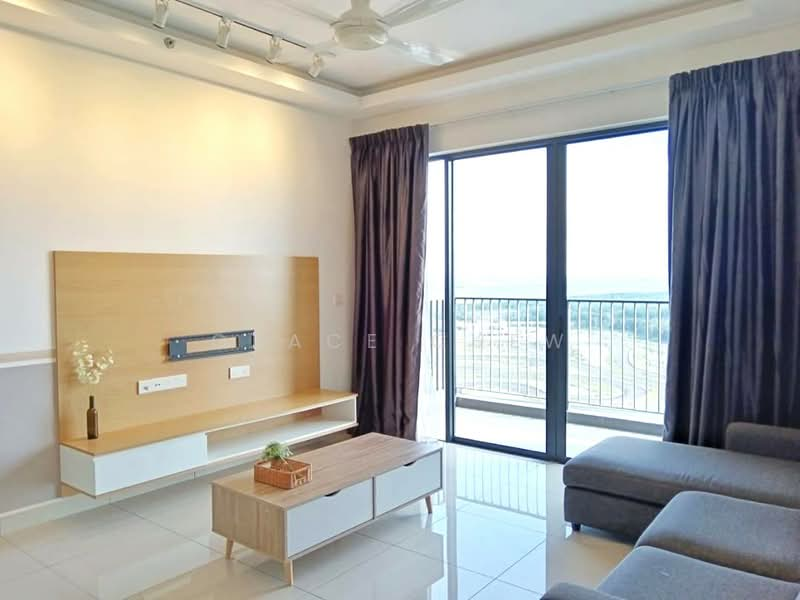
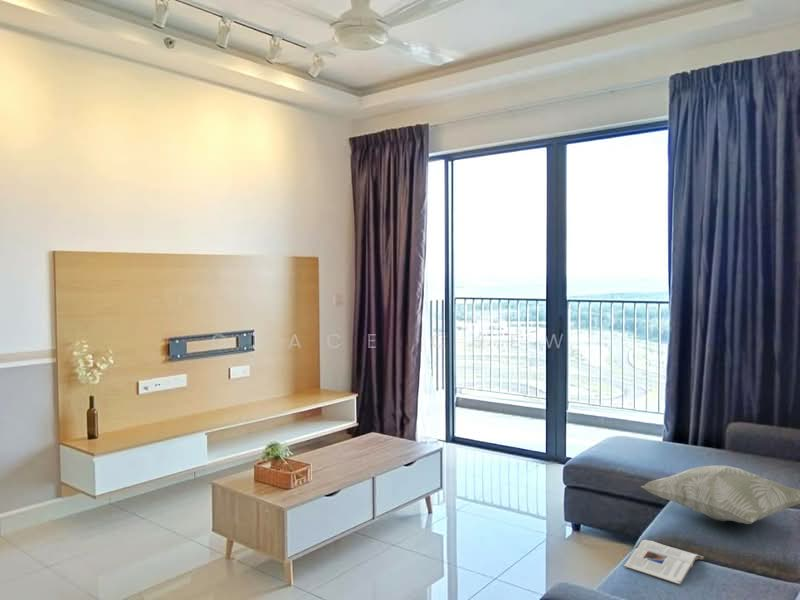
+ magazine [623,539,705,586]
+ decorative pillow [640,464,800,525]
